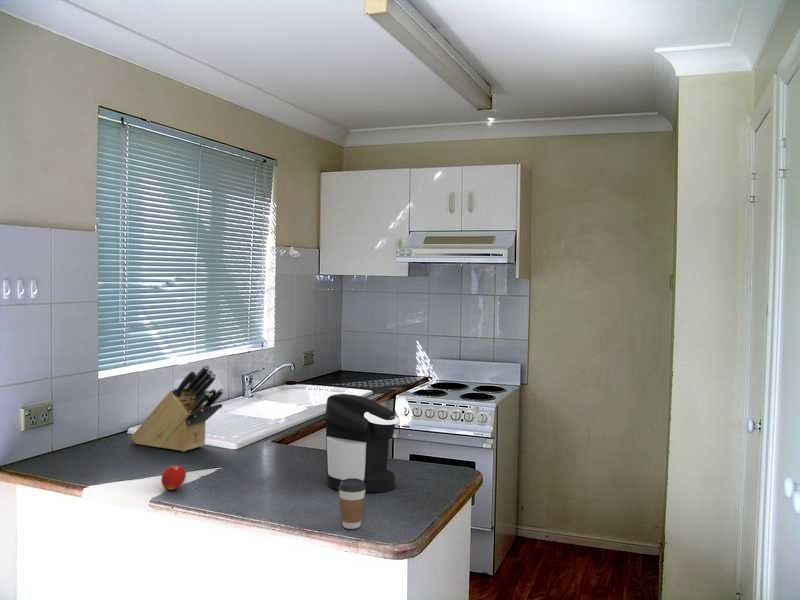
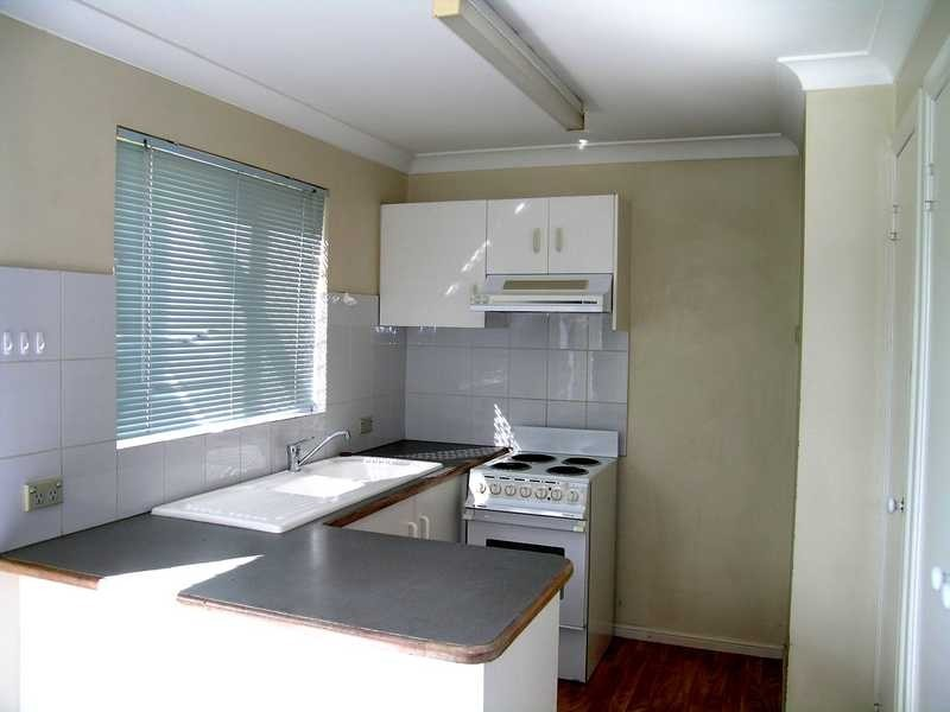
- fruit [160,461,187,491]
- coffee maker [325,393,401,493]
- knife block [130,364,225,453]
- coffee cup [338,478,366,530]
